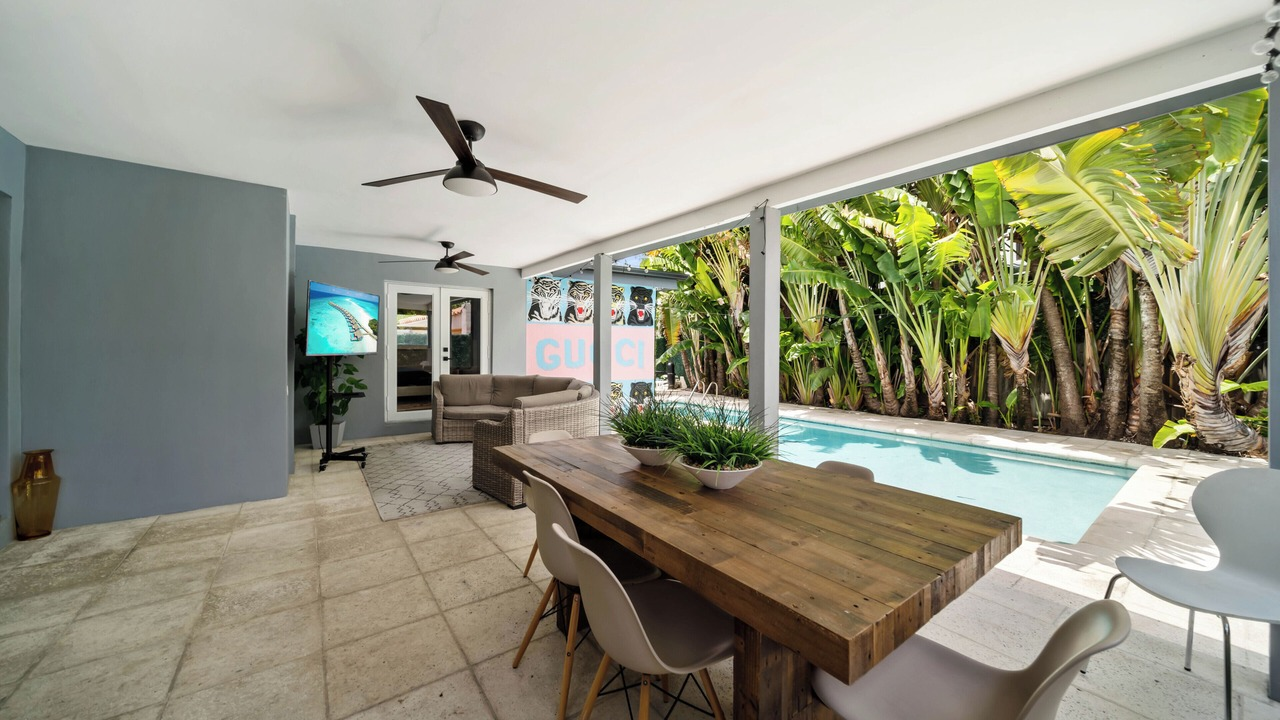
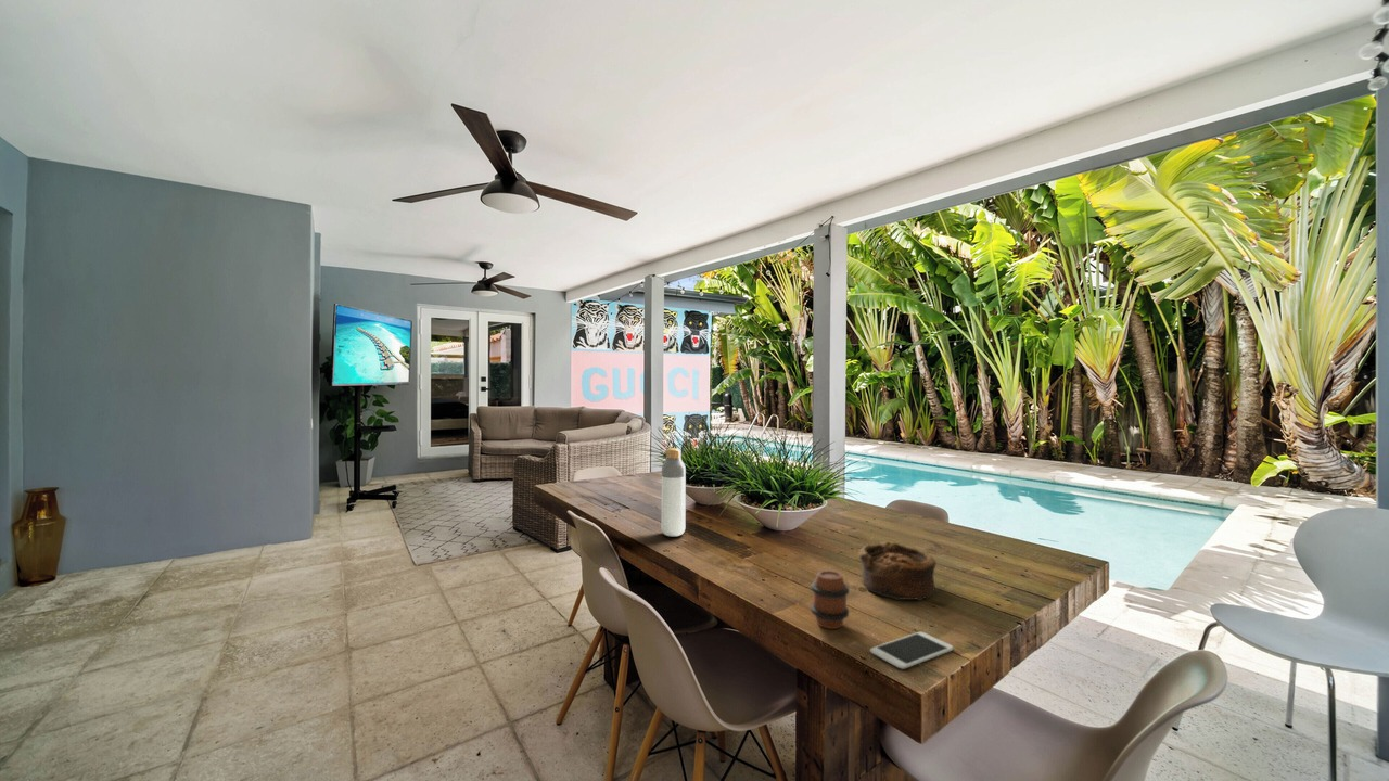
+ bottle [660,447,687,538]
+ smartphone [869,631,955,670]
+ bowl [857,540,938,601]
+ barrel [810,569,850,630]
